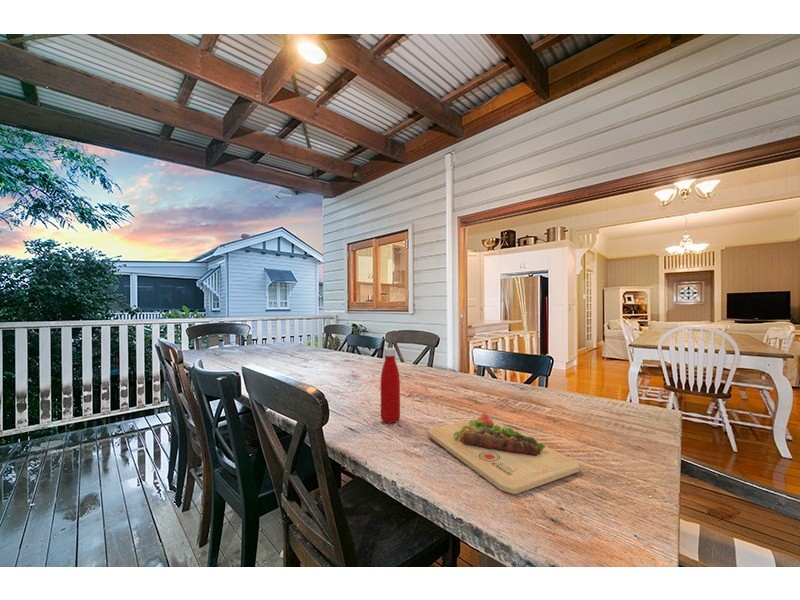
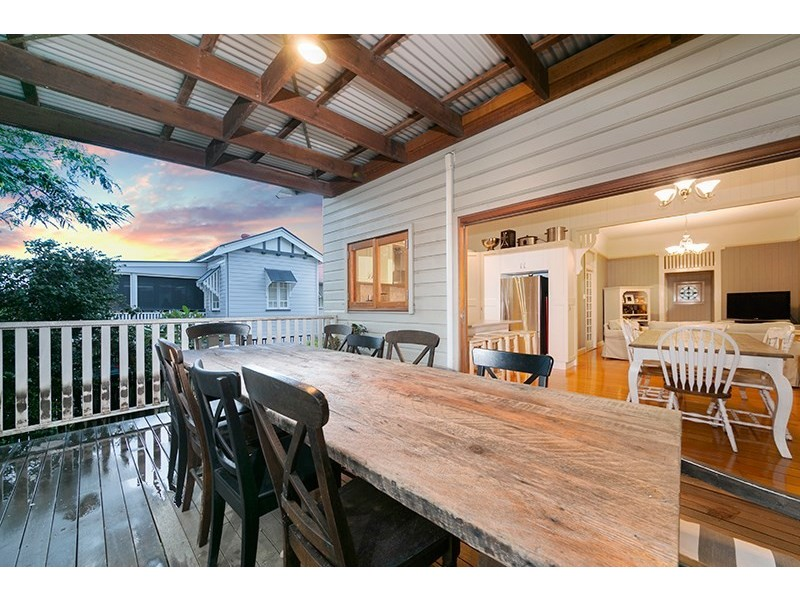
- bottle [380,347,401,425]
- cutting board [427,411,581,495]
